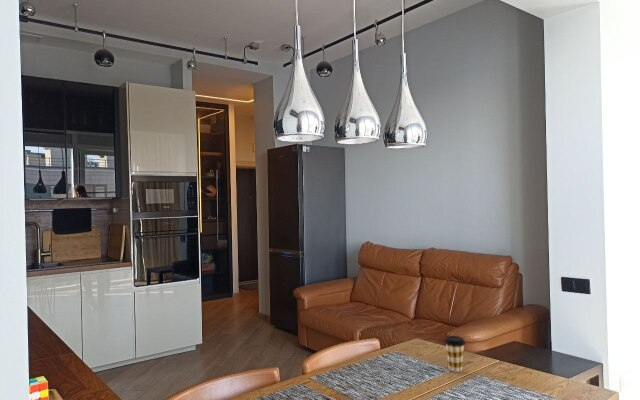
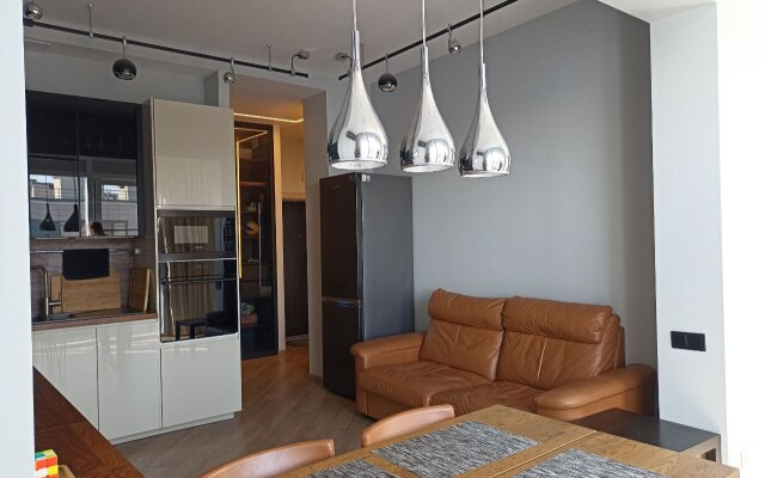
- coffee cup [444,335,466,373]
